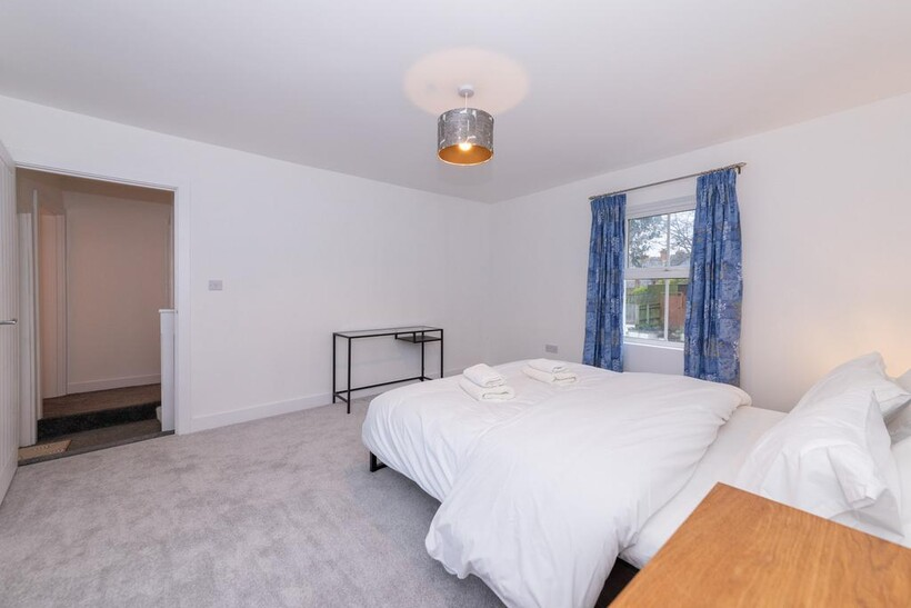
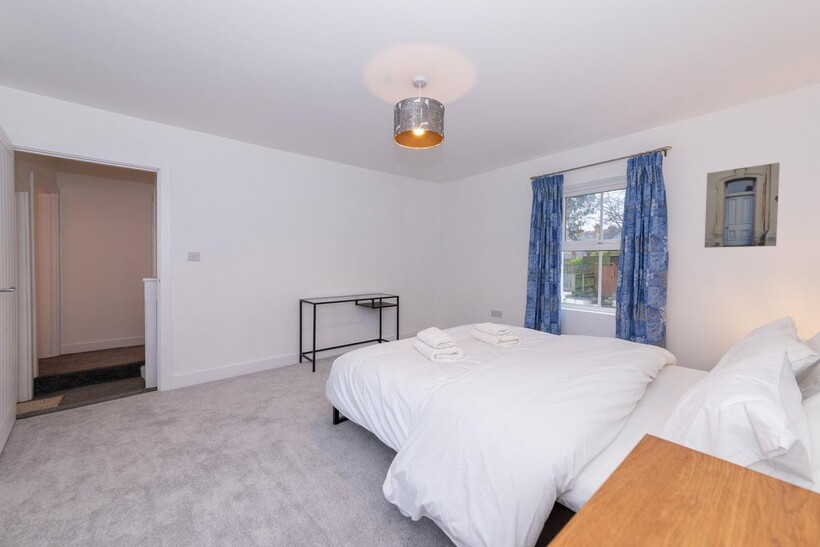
+ wall art [703,162,781,249]
